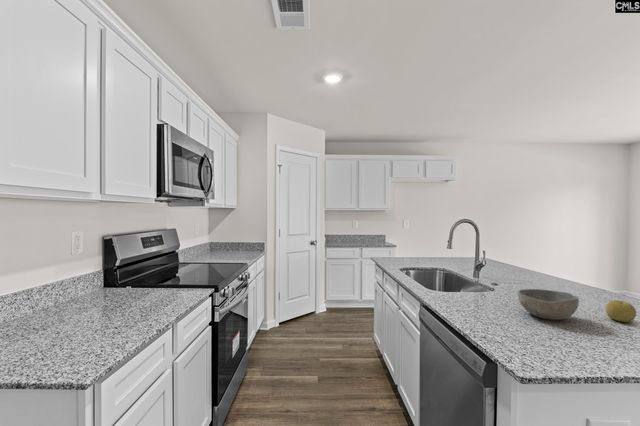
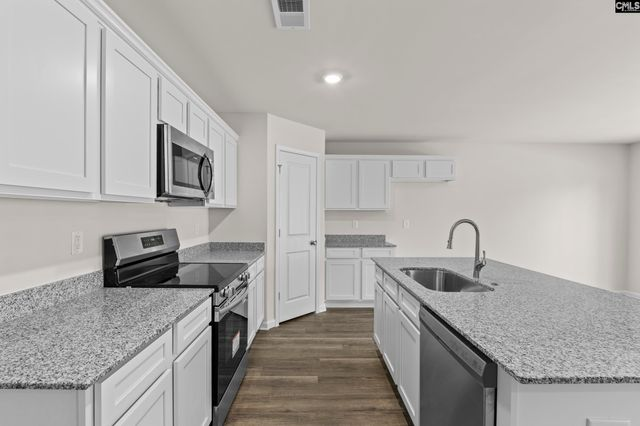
- bowl [517,288,580,321]
- fruit [605,299,637,323]
